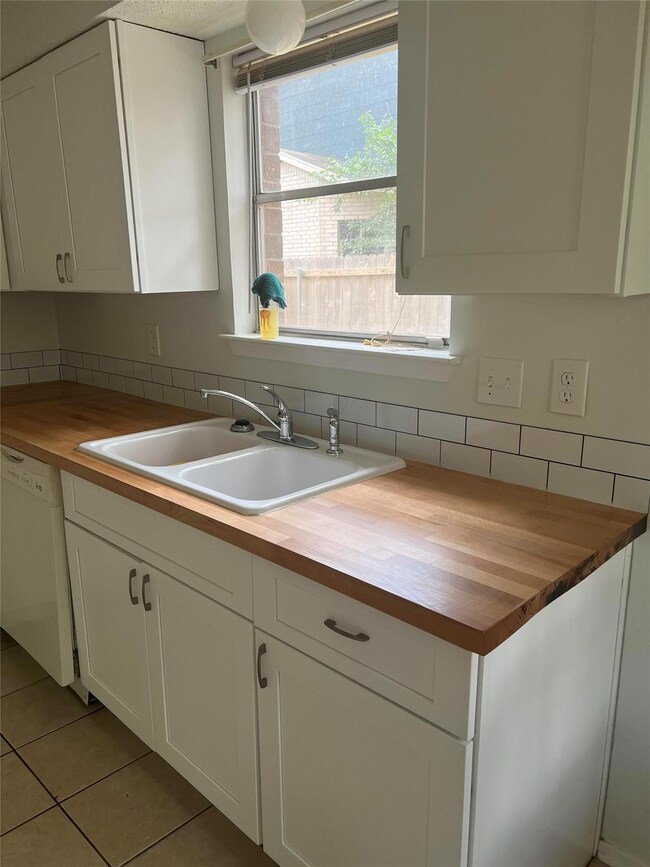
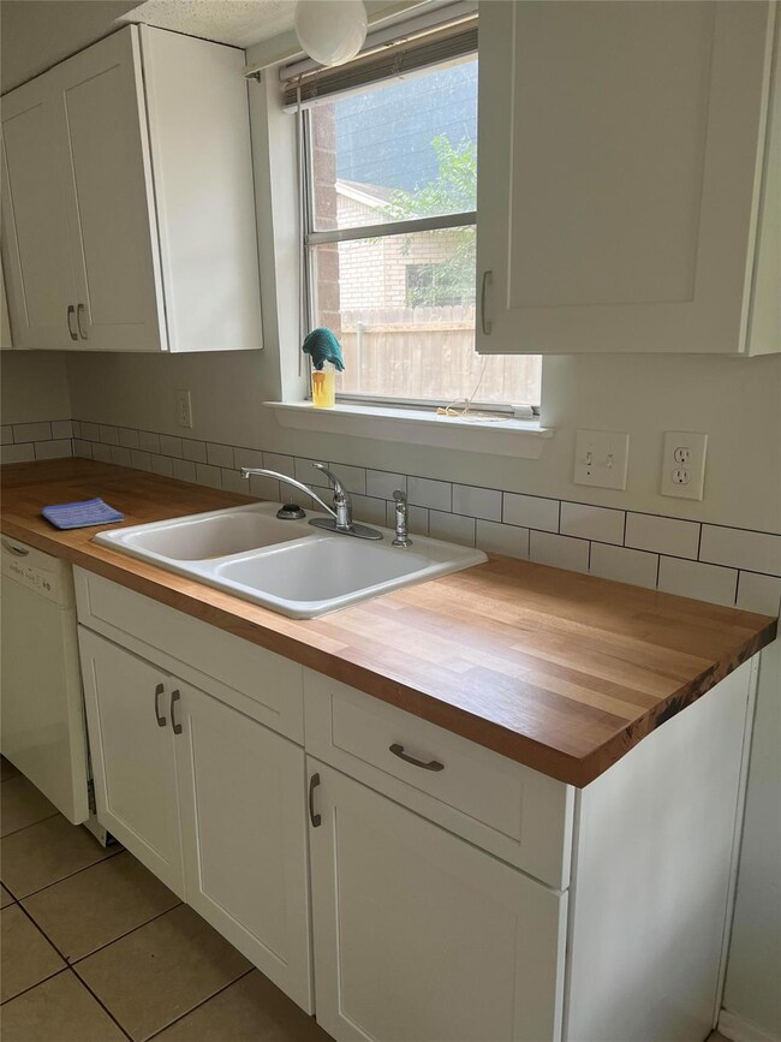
+ dish towel [40,496,125,530]
